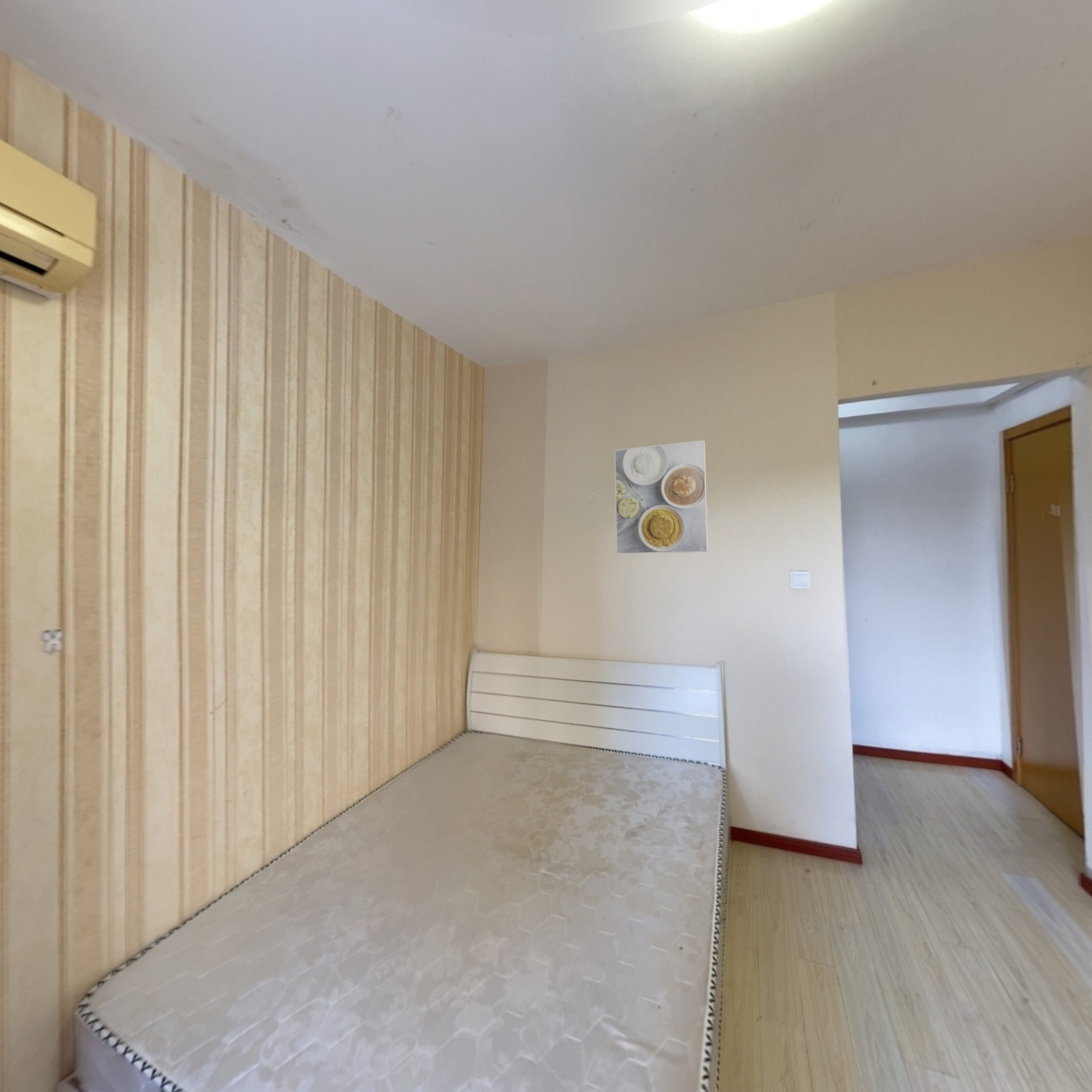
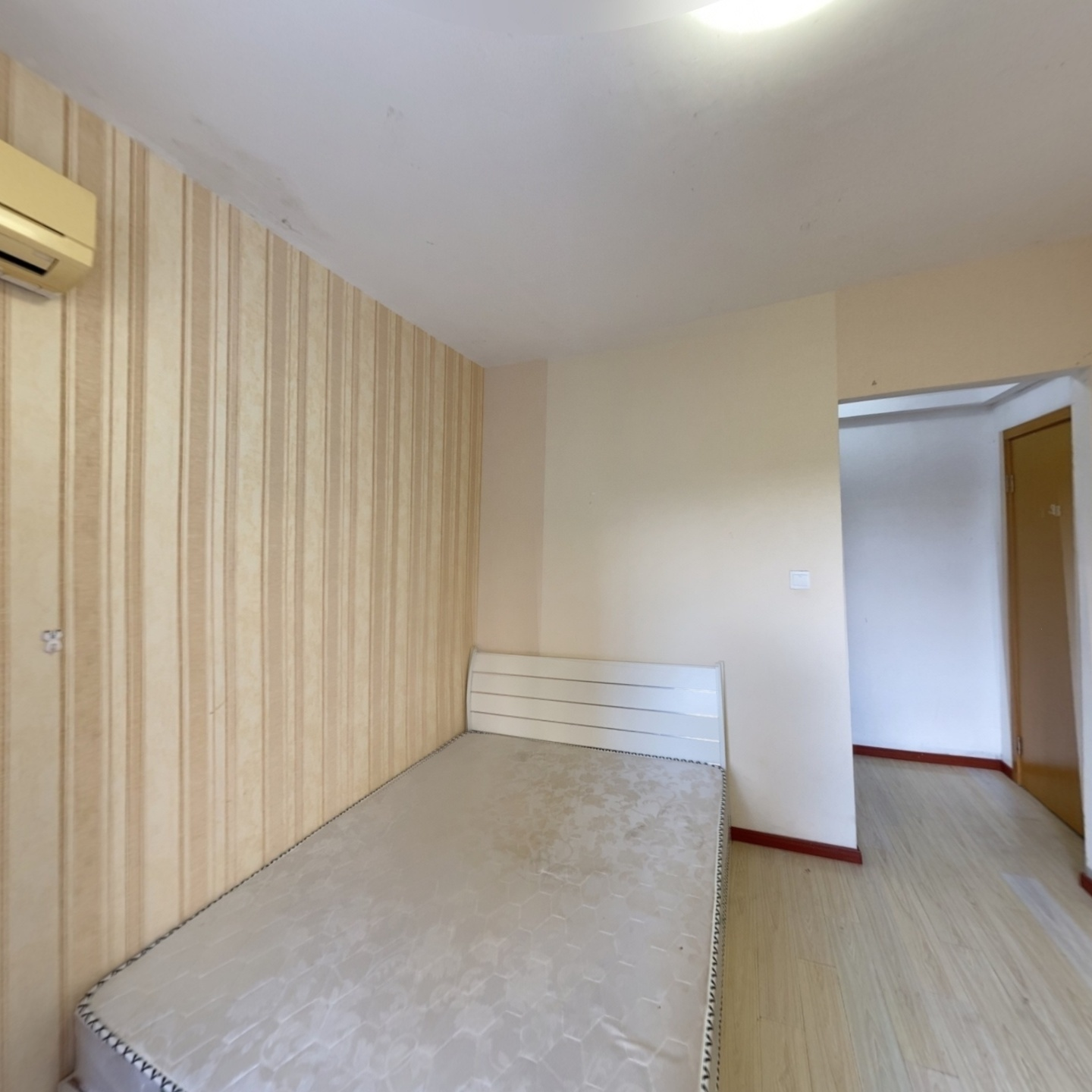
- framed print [613,439,708,554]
